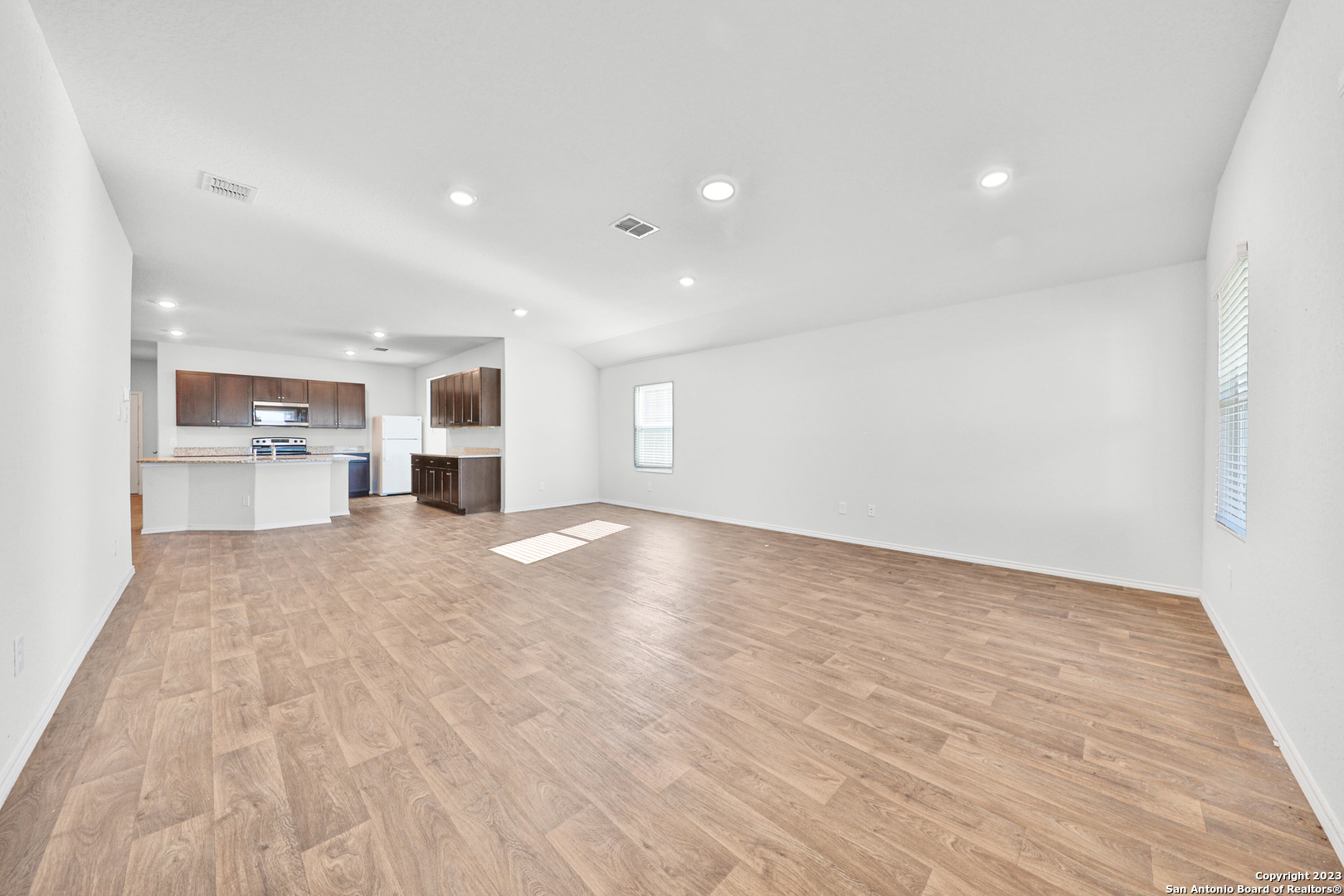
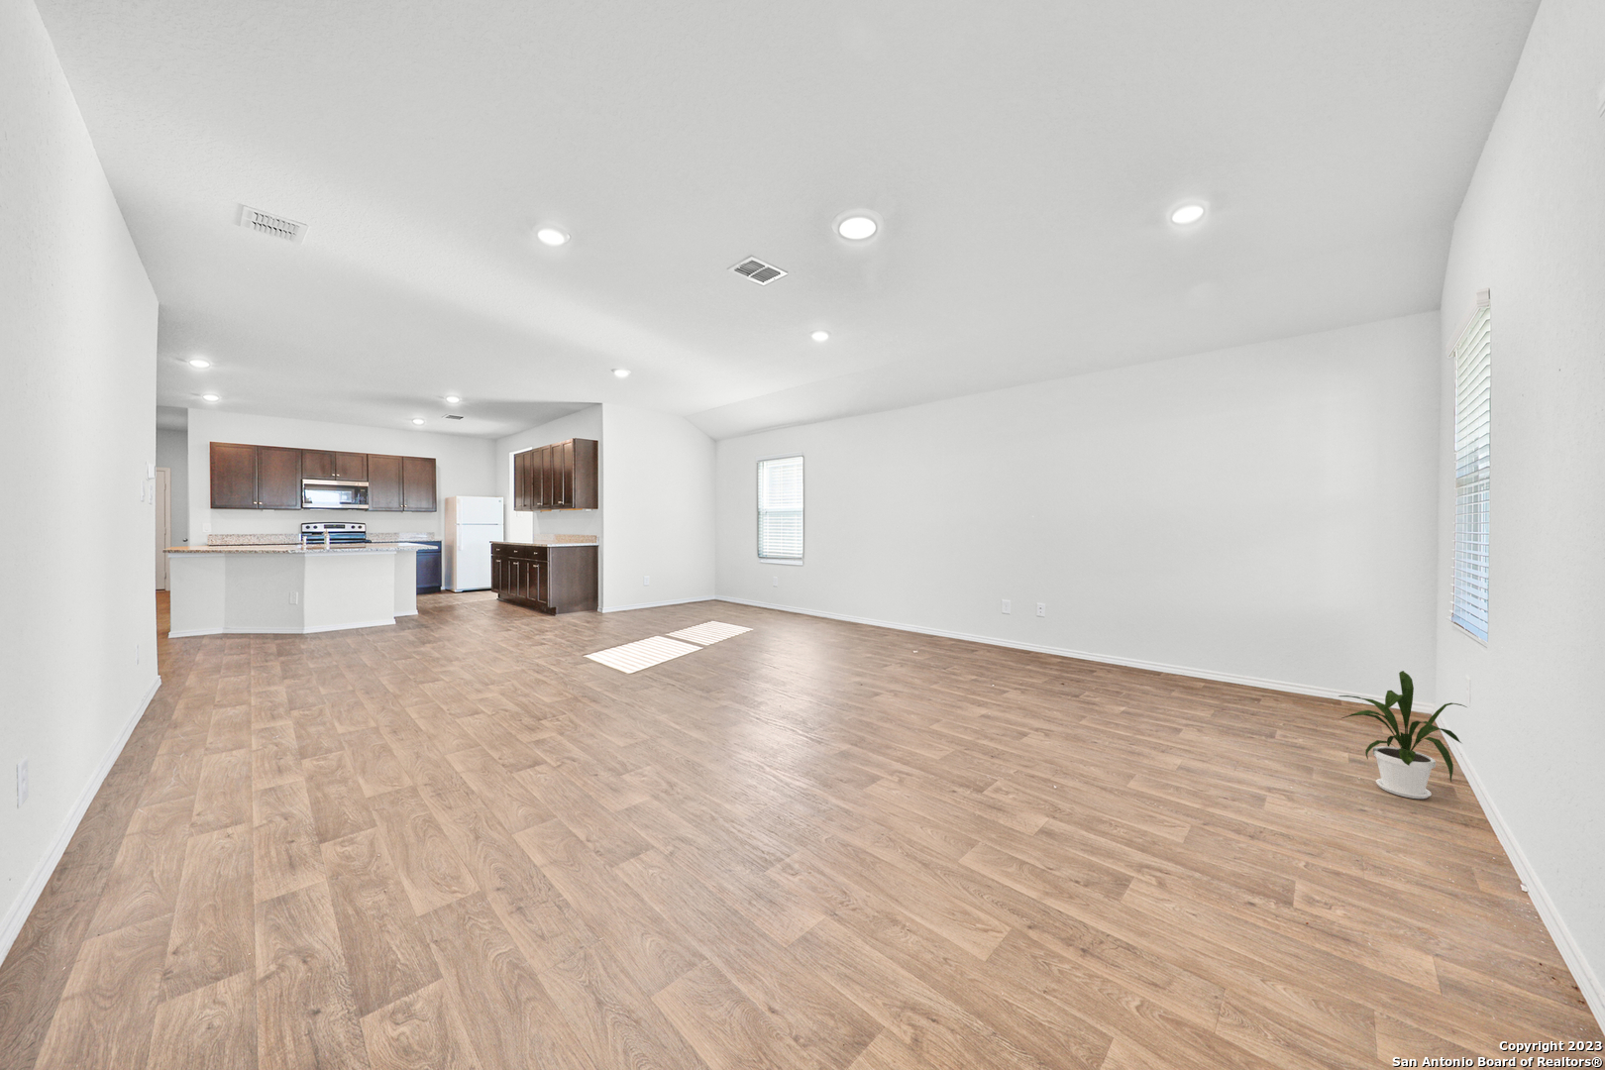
+ house plant [1338,670,1468,800]
